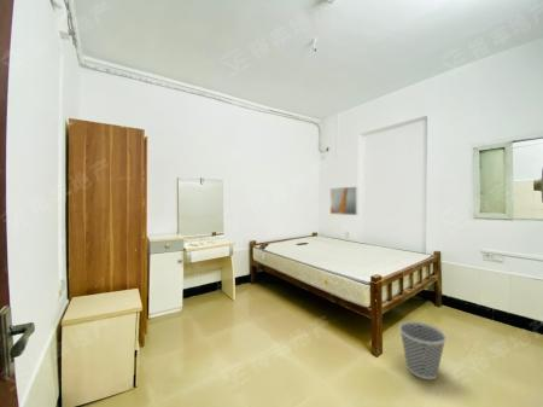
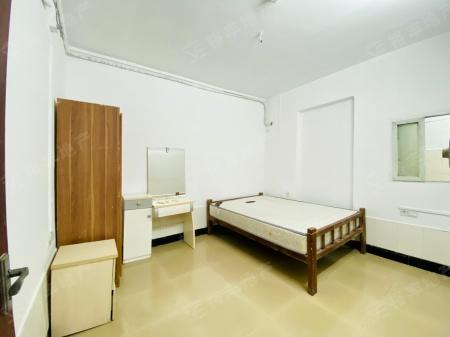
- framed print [329,186,360,216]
- wastebasket [398,320,448,380]
